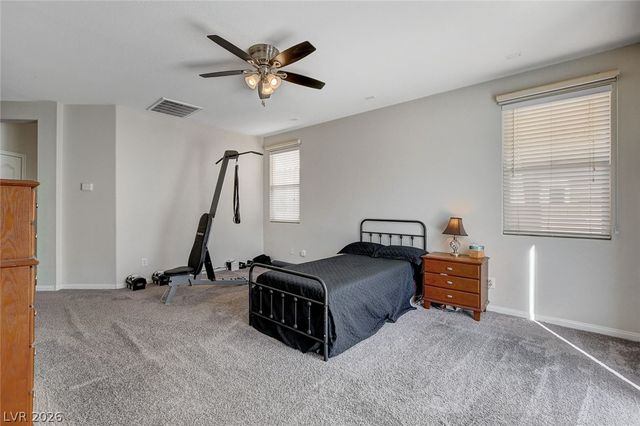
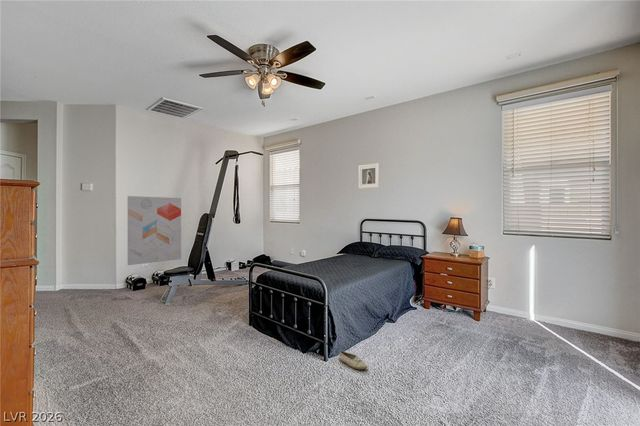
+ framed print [358,162,380,190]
+ shoe [338,349,368,370]
+ wall art [127,195,182,266]
